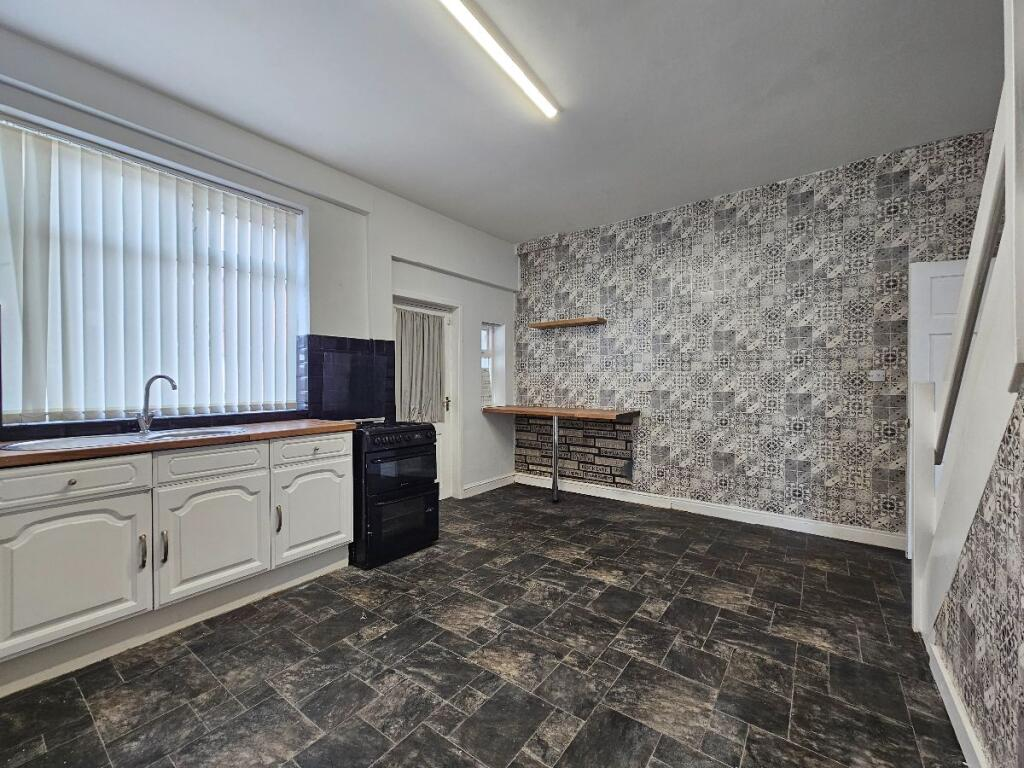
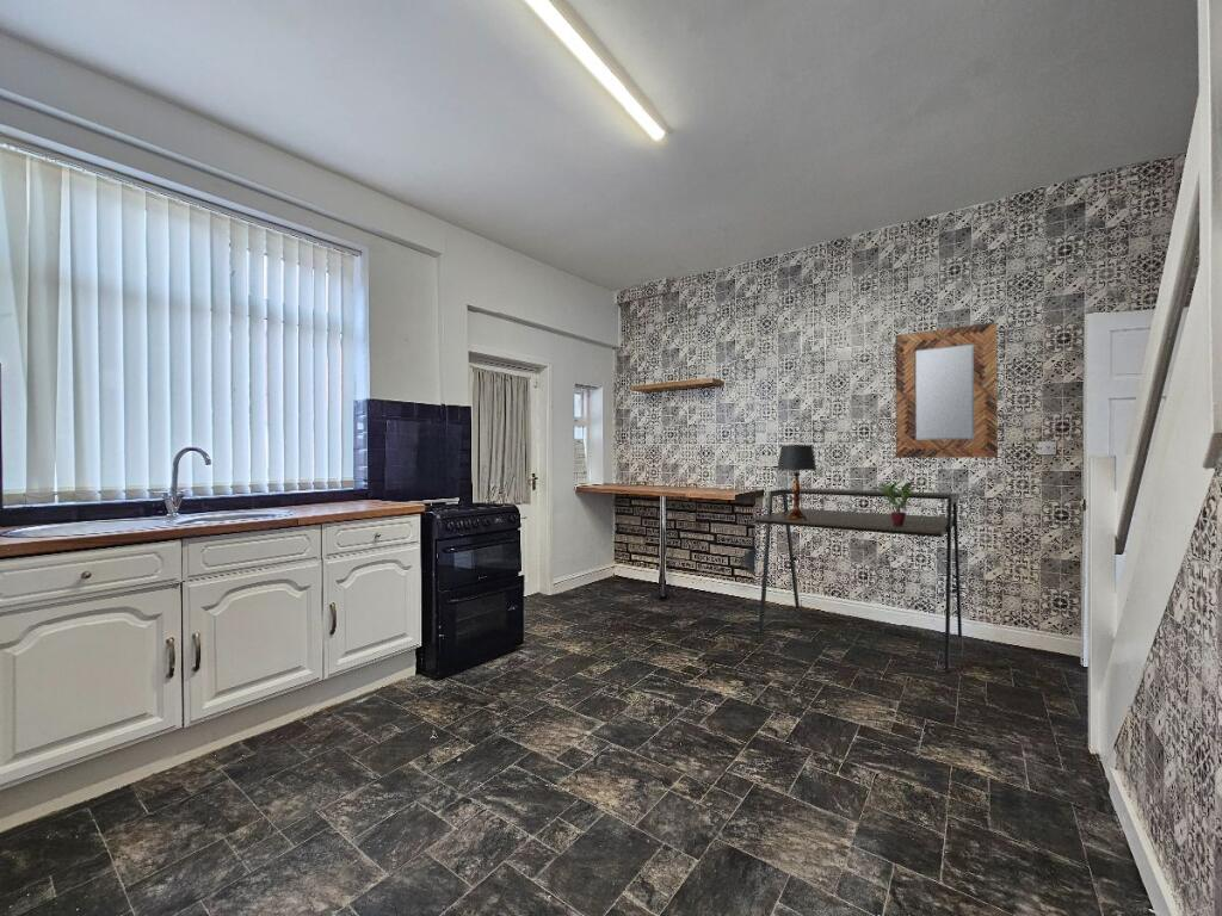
+ potted plant [871,479,925,525]
+ home mirror [894,321,999,459]
+ table lamp [777,444,817,520]
+ desk [753,487,963,674]
